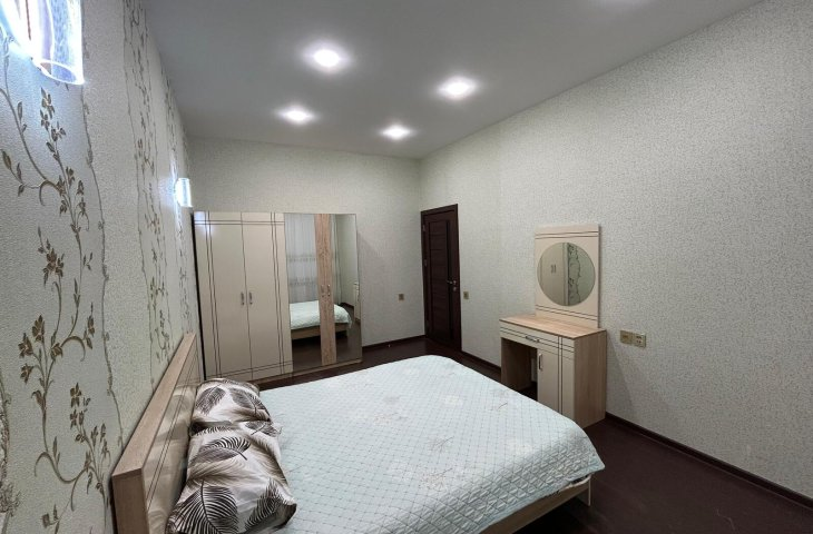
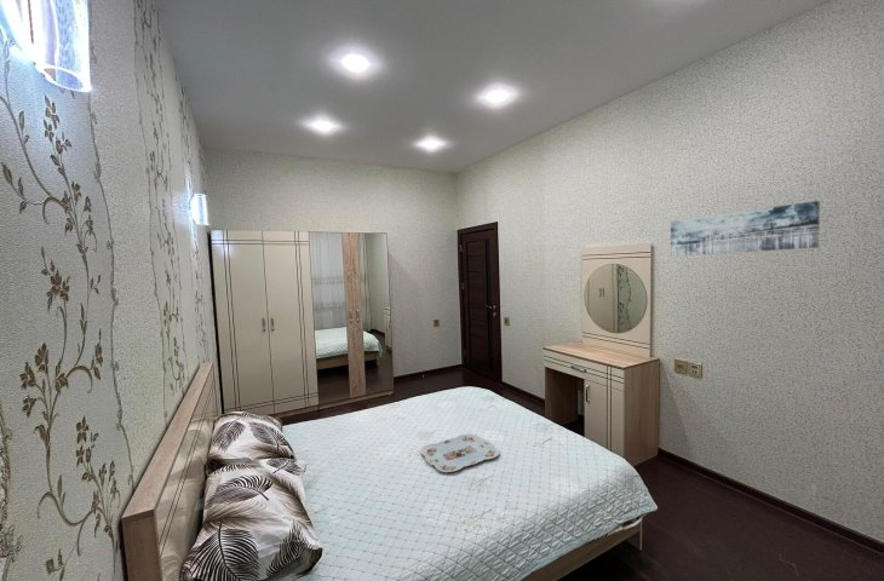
+ serving tray [419,433,500,473]
+ wall art [670,200,821,257]
